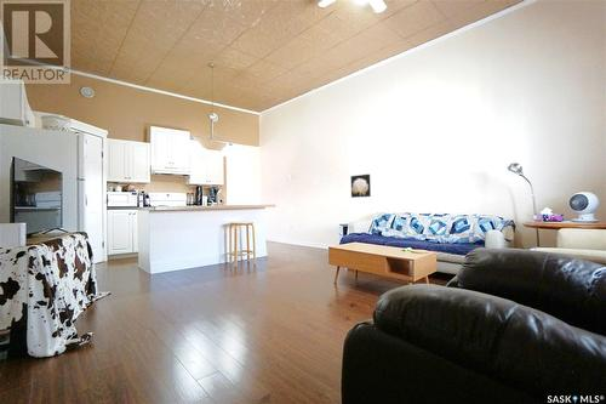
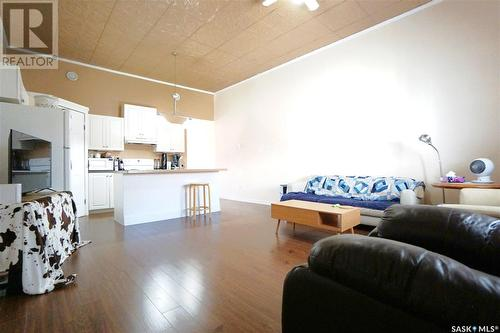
- wall art [350,173,372,199]
